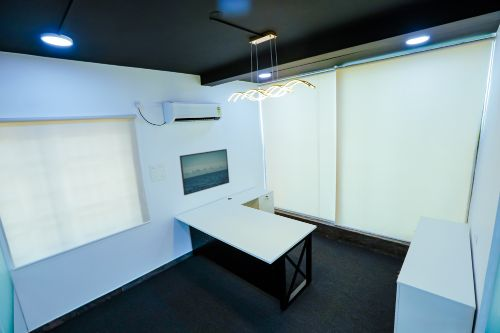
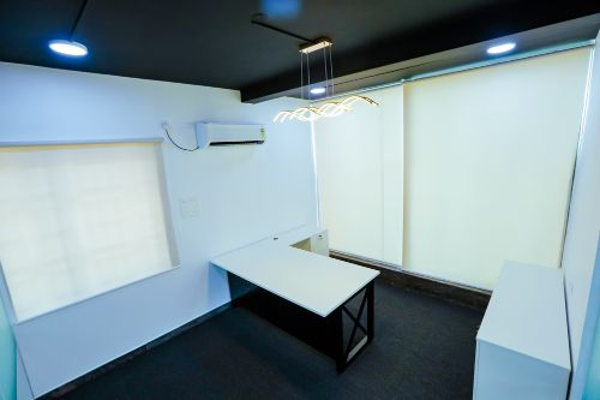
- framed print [179,148,230,196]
